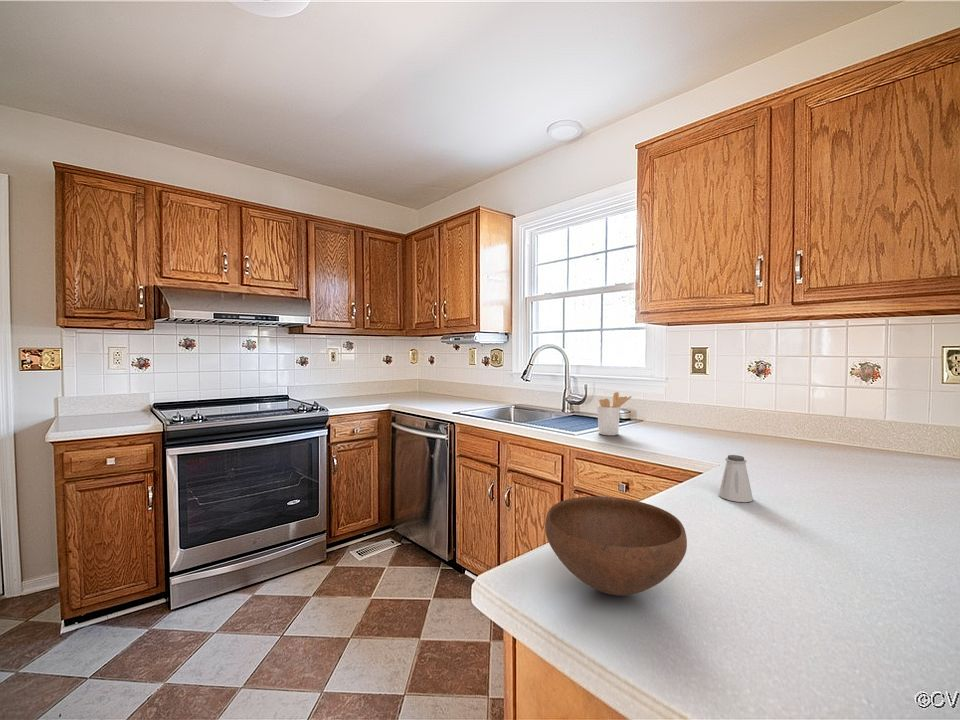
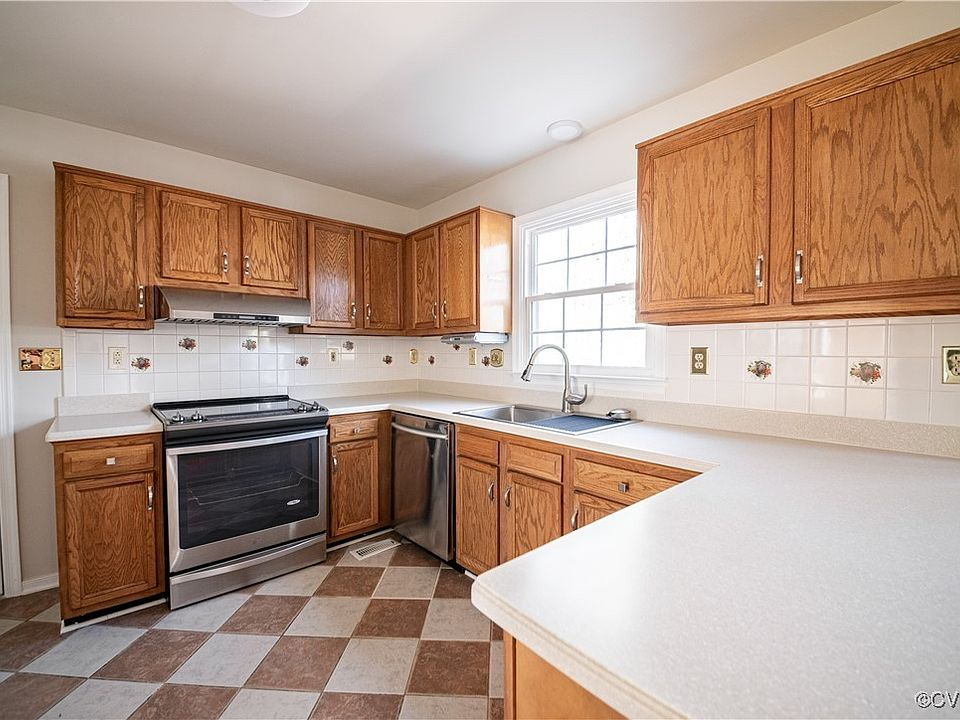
- bowl [544,495,688,597]
- saltshaker [718,454,754,503]
- utensil holder [596,391,633,436]
